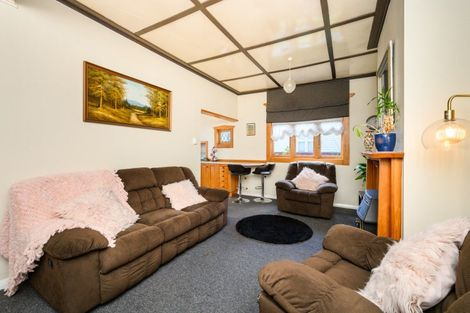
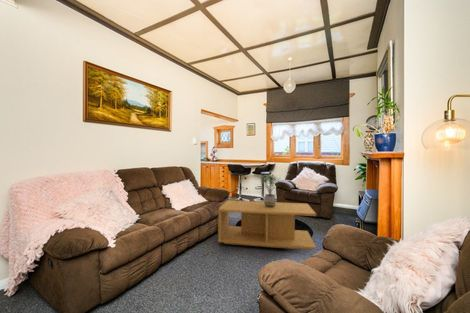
+ potted plant [259,173,282,207]
+ coffee table [217,199,317,251]
